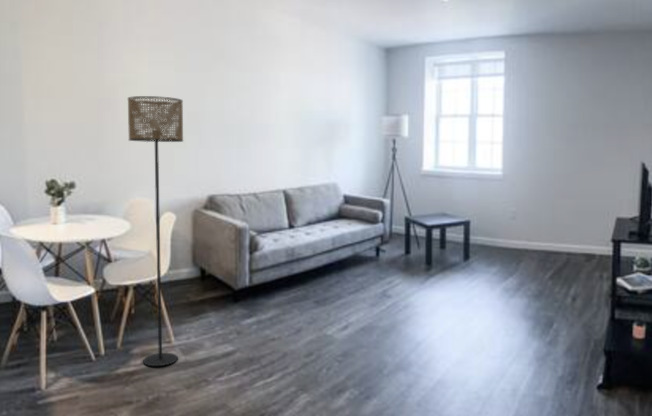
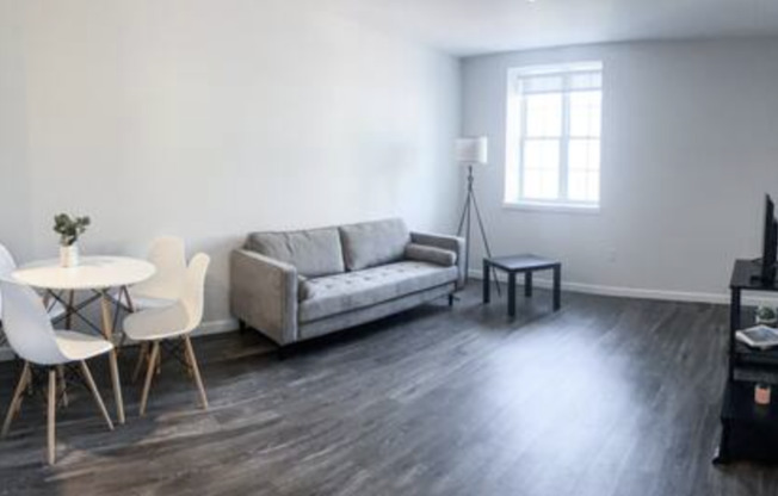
- floor lamp [127,95,184,367]
